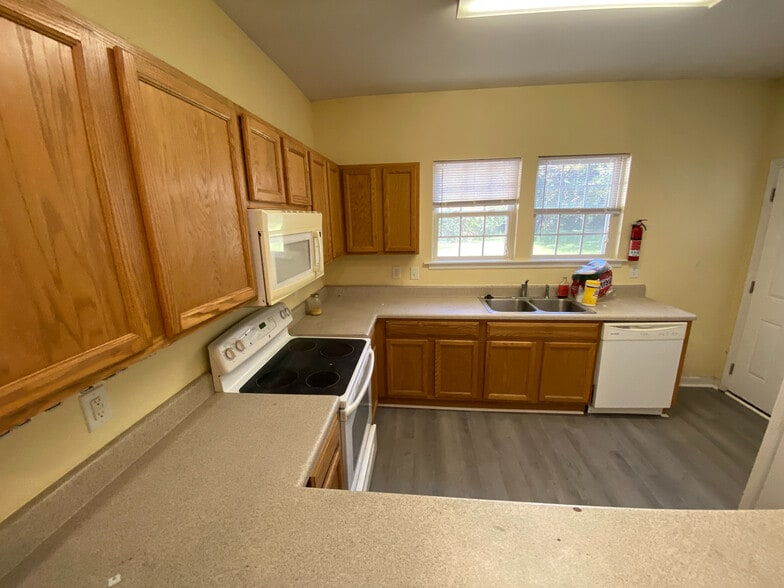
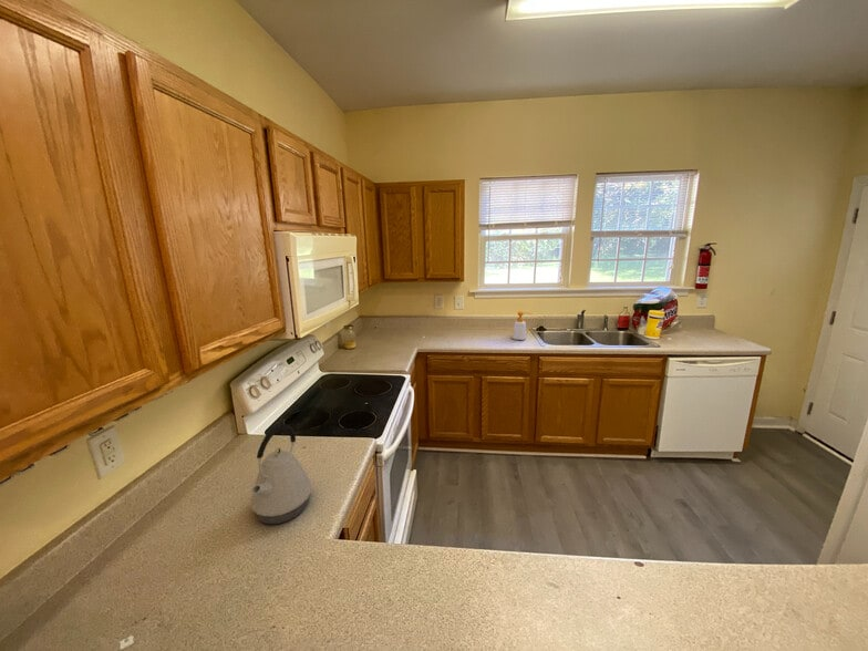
+ kettle [250,423,313,525]
+ soap bottle [512,310,533,341]
